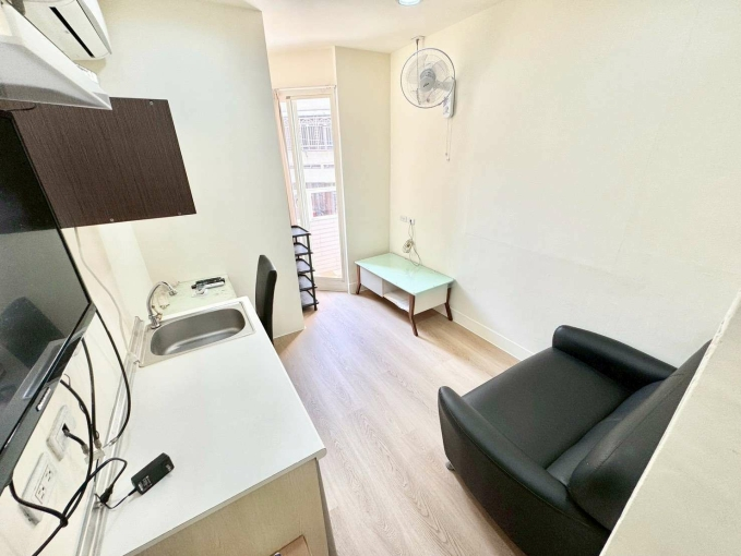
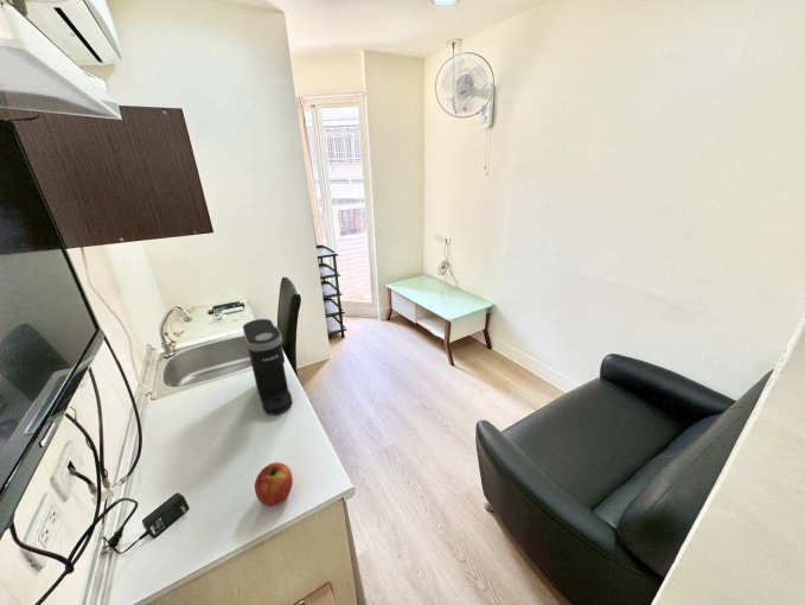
+ apple [254,461,294,508]
+ coffee maker [242,318,294,415]
